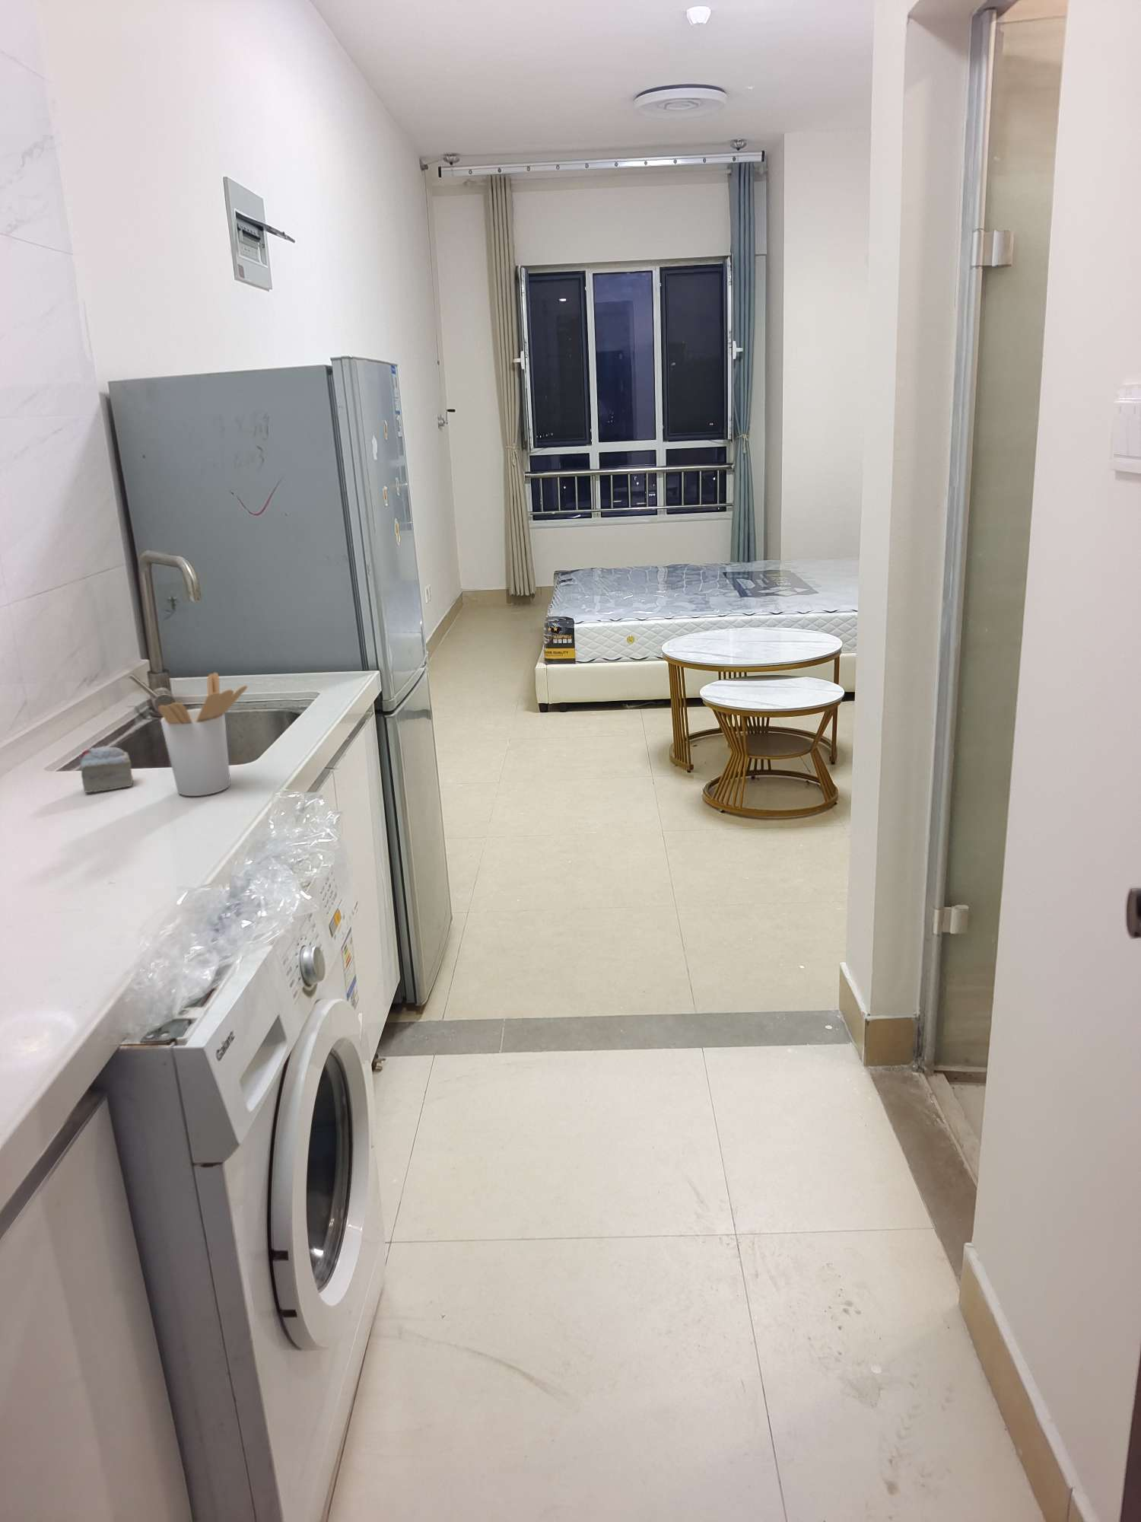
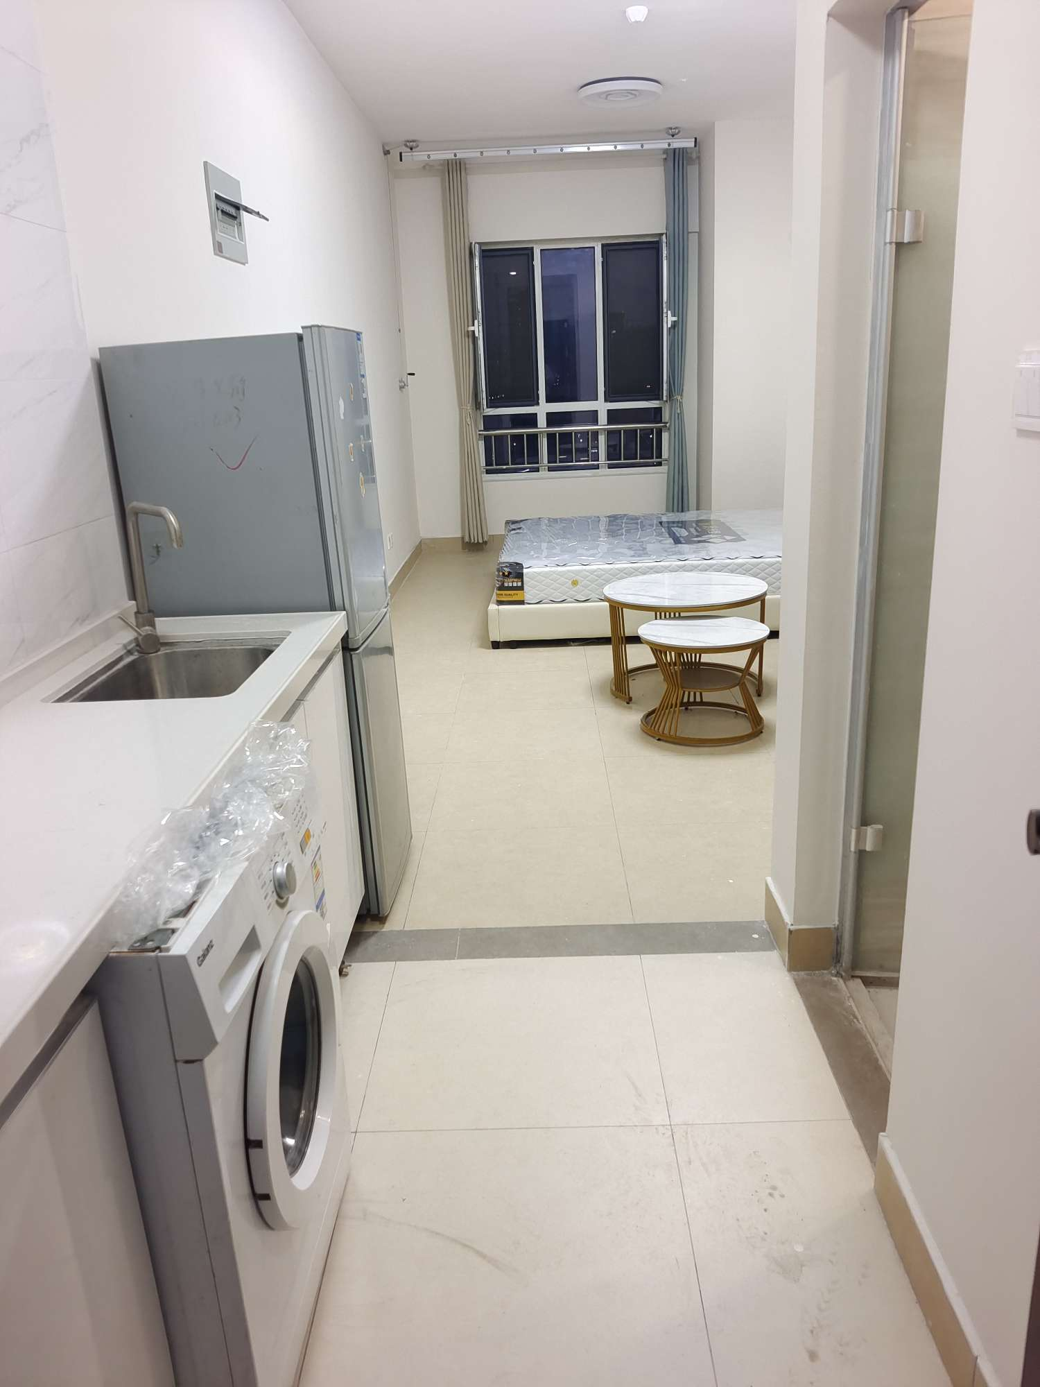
- utensil holder [157,672,248,797]
- cake slice [78,745,134,793]
